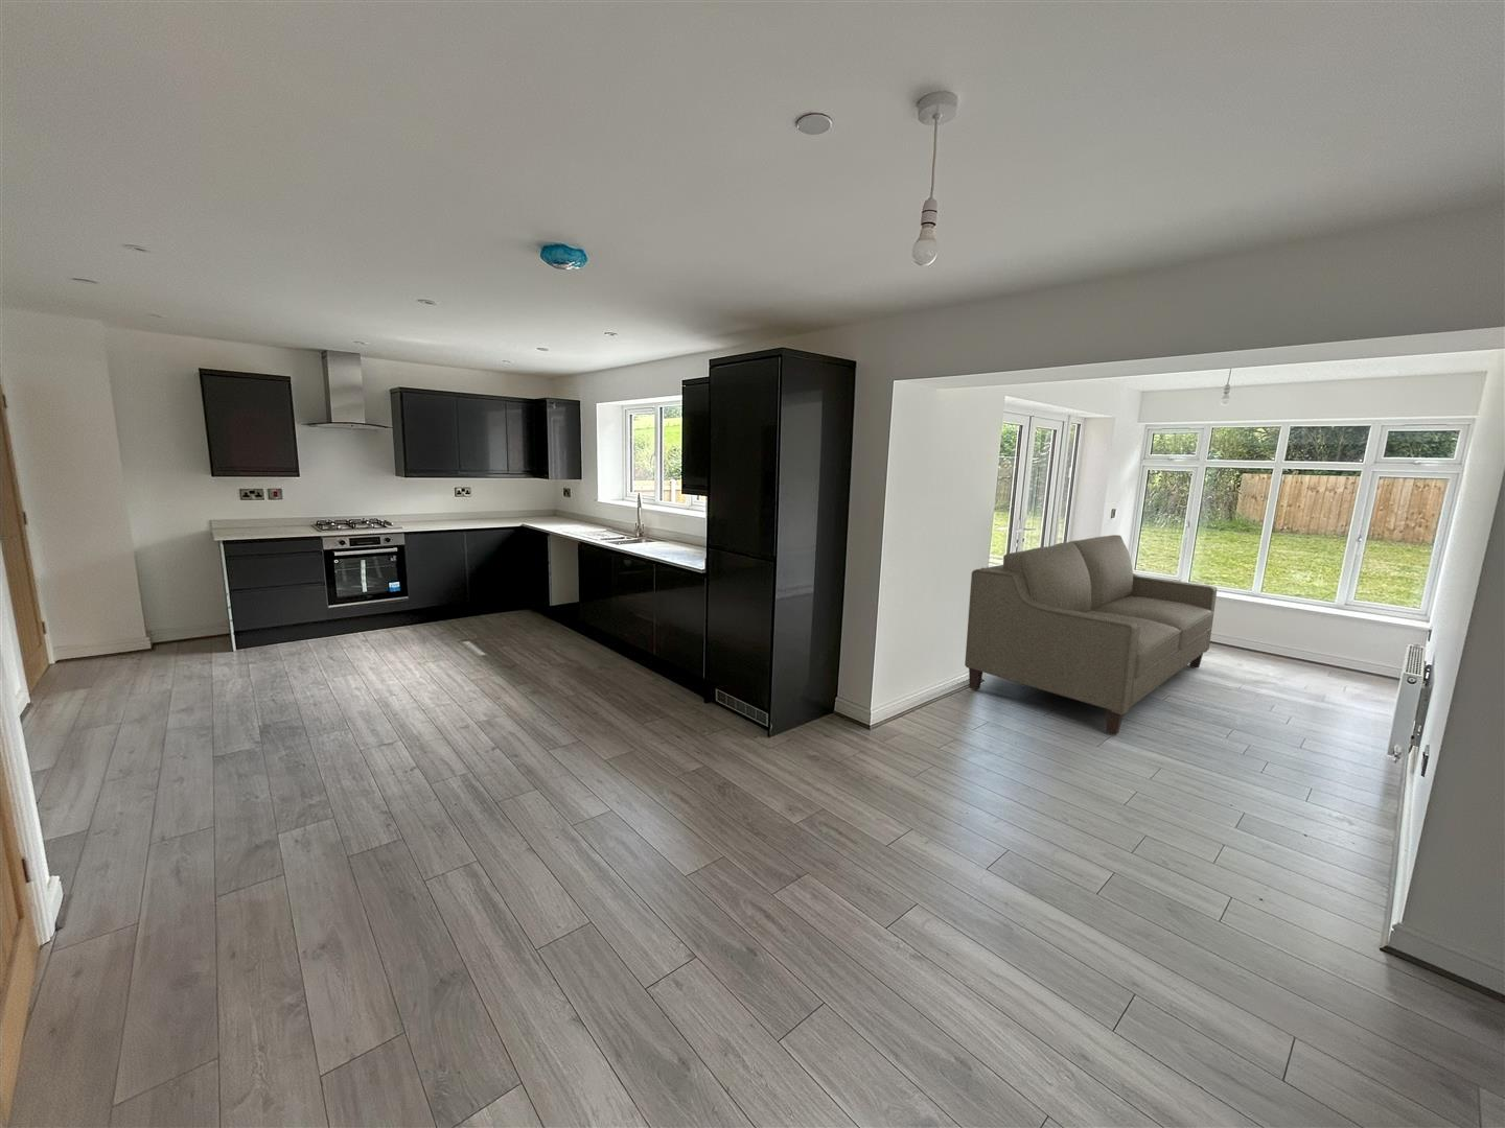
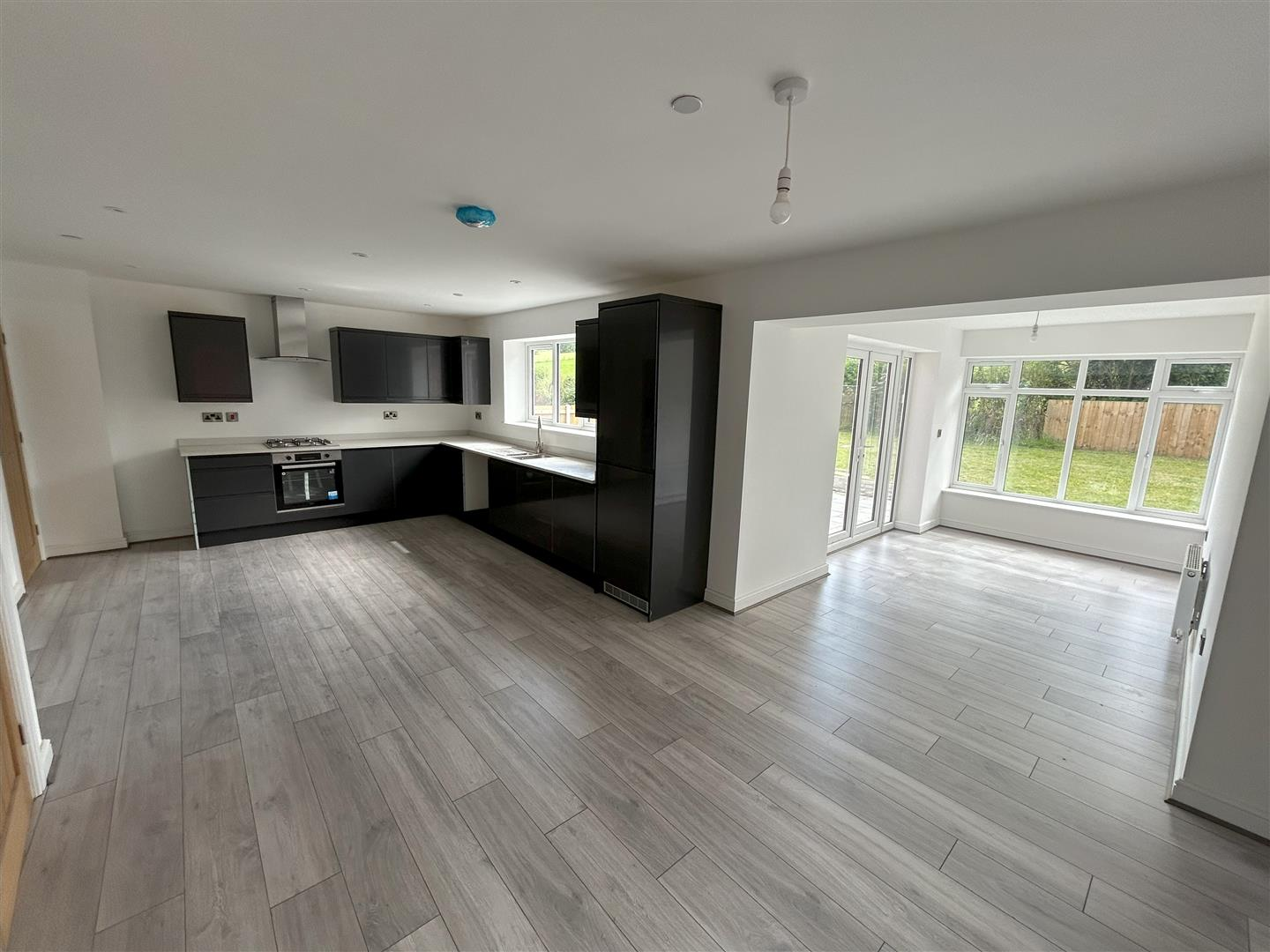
- sofa [963,533,1217,736]
